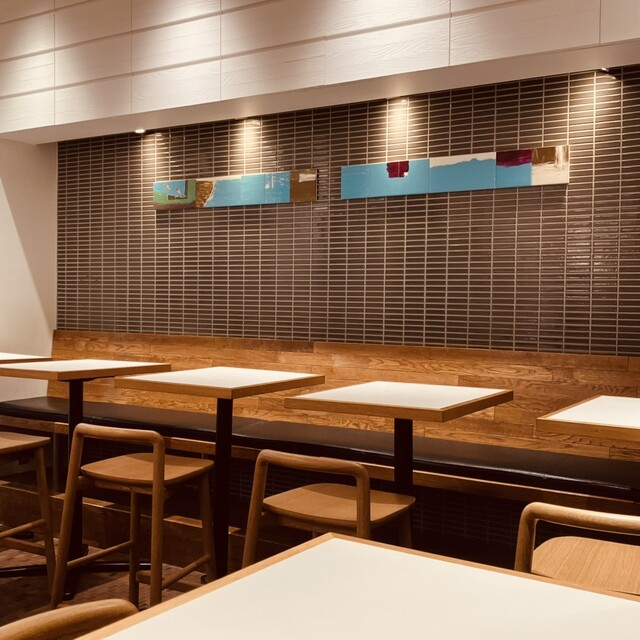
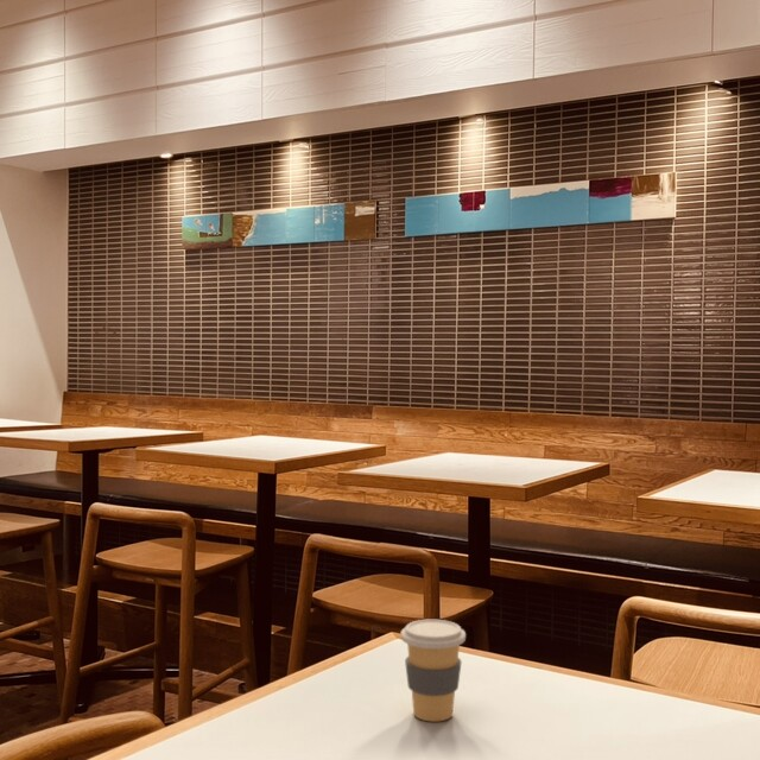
+ coffee cup [400,619,467,723]
